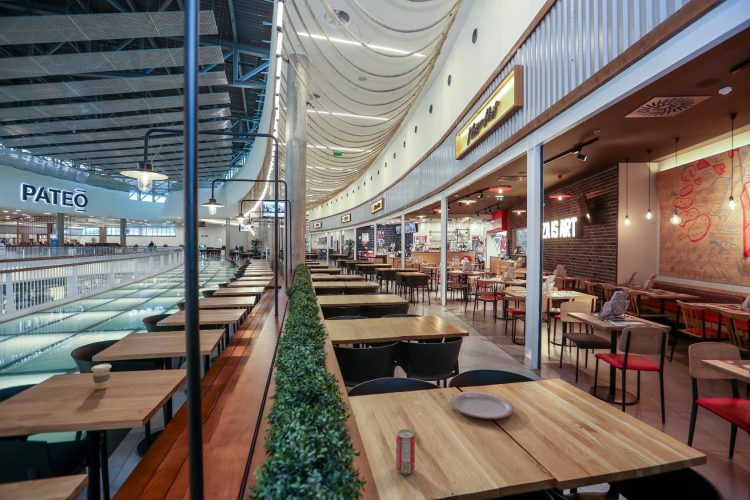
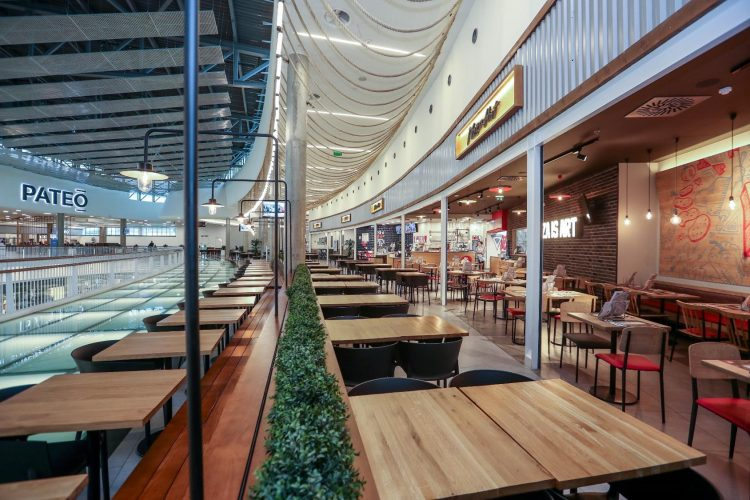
- beverage can [395,428,416,475]
- coffee cup [90,363,112,390]
- plate [449,390,515,420]
